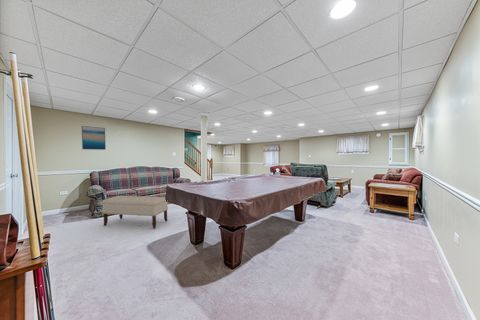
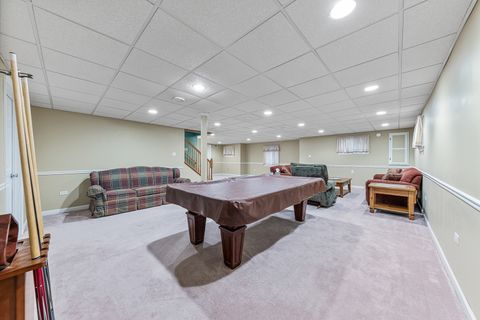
- bench [101,195,169,230]
- wall art [81,125,107,151]
